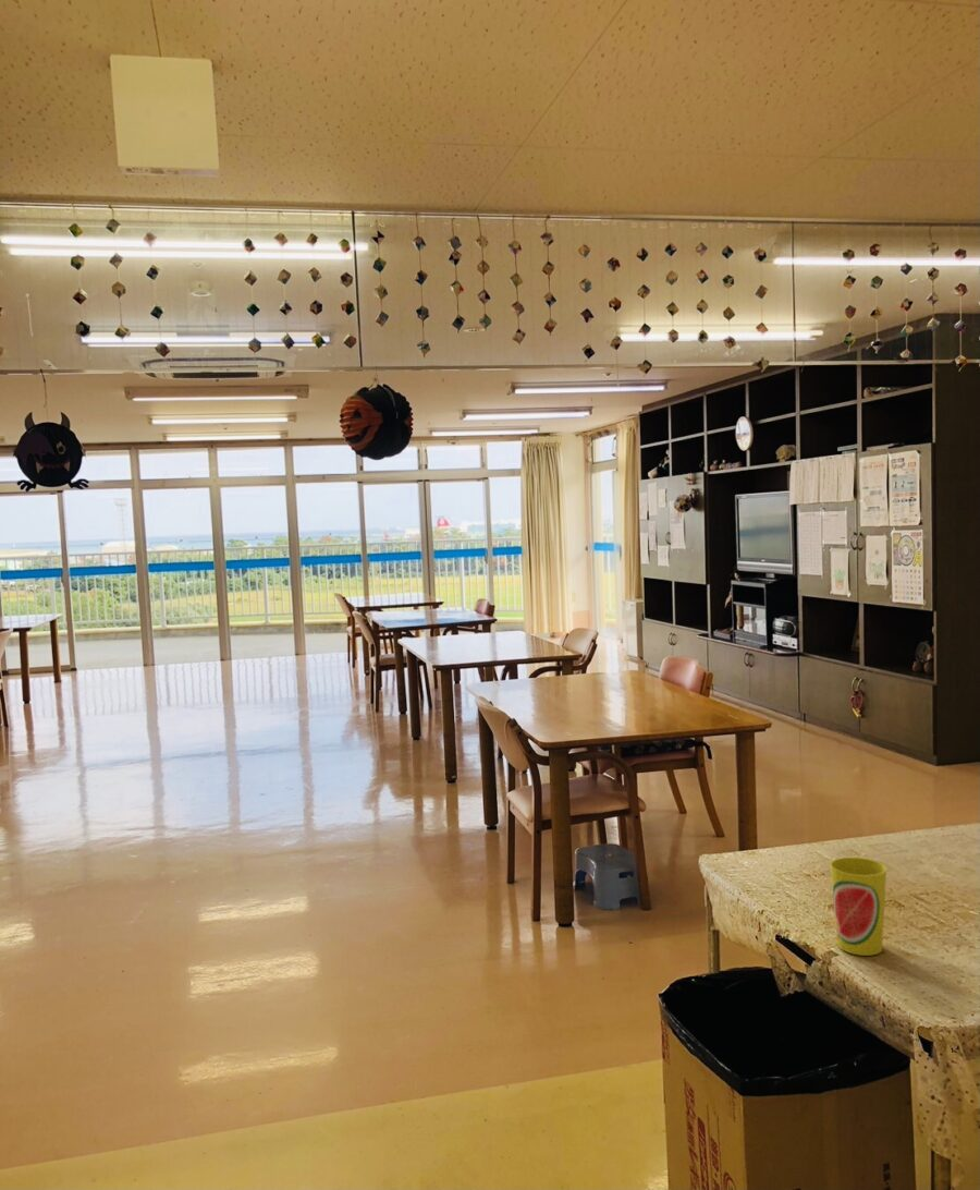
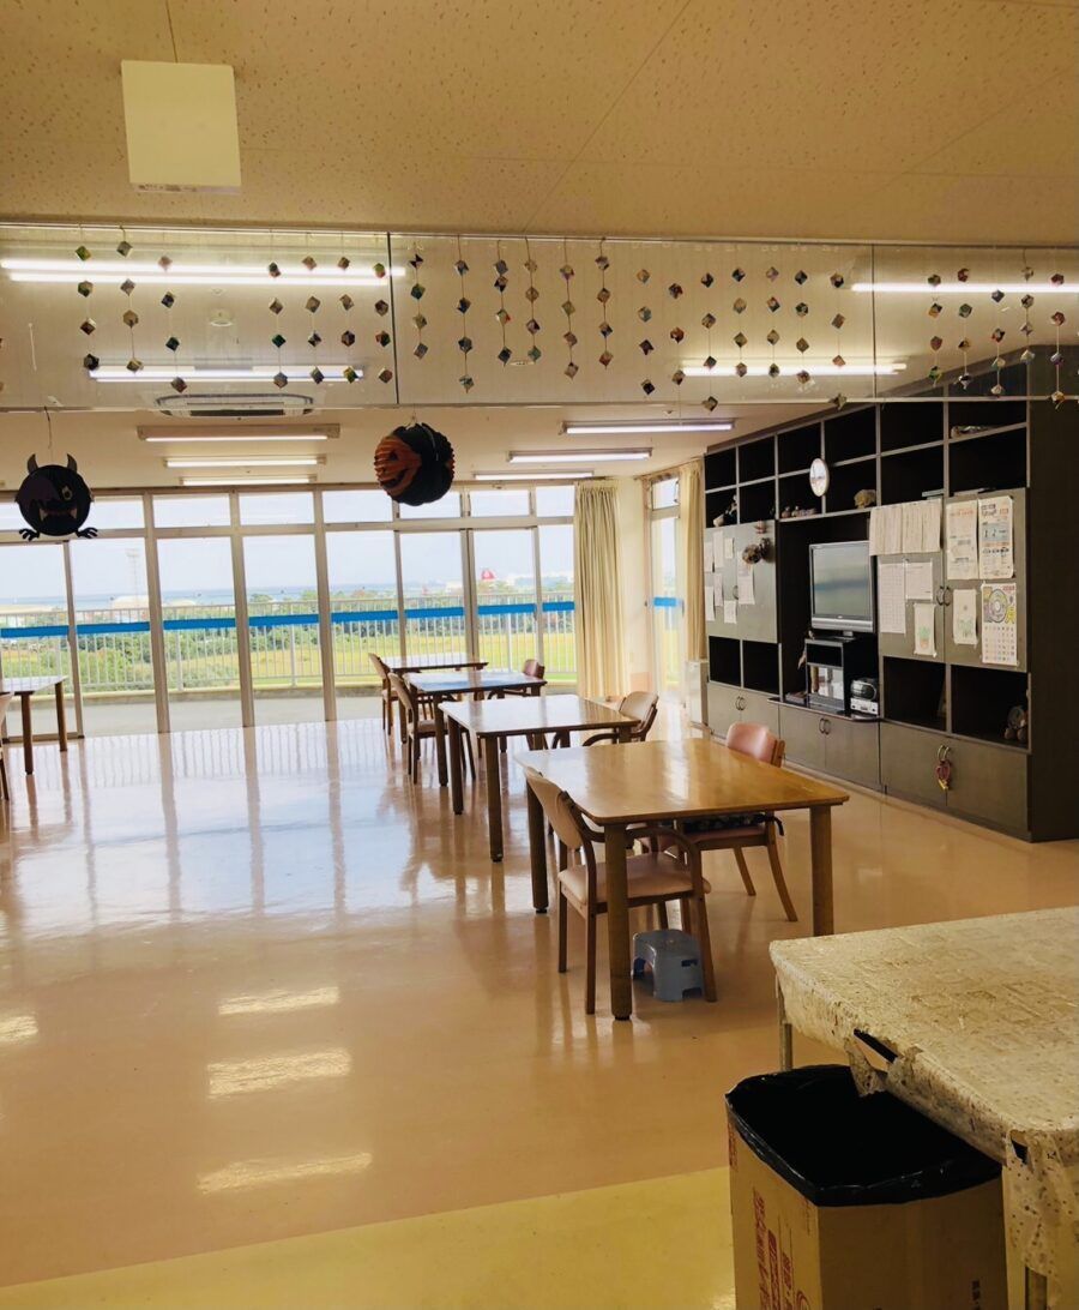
- cup [829,857,887,957]
